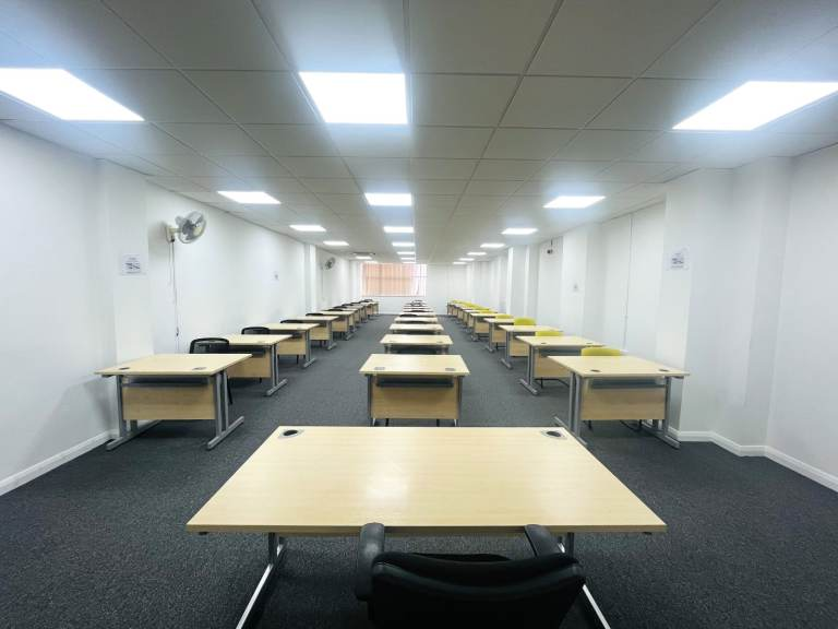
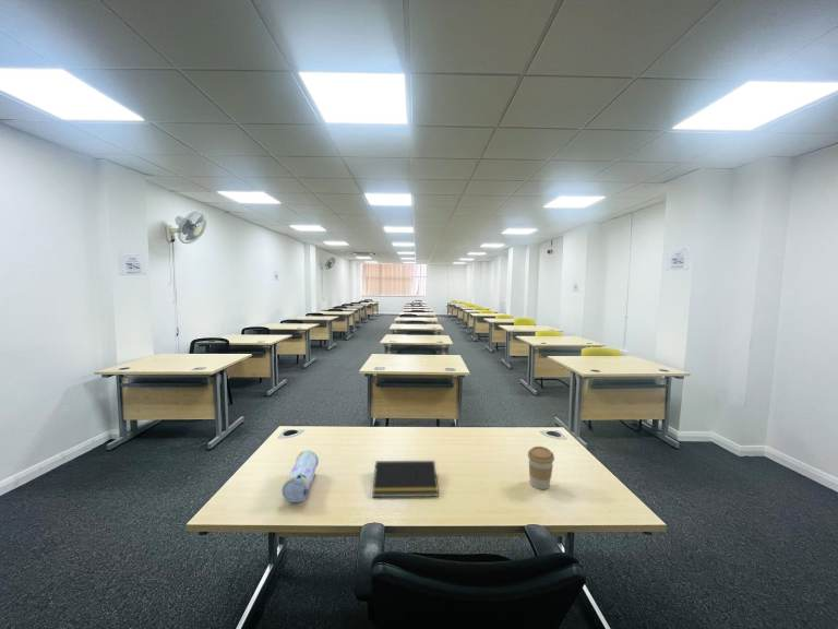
+ coffee cup [527,446,555,490]
+ notepad [371,460,440,498]
+ pencil case [280,449,320,503]
